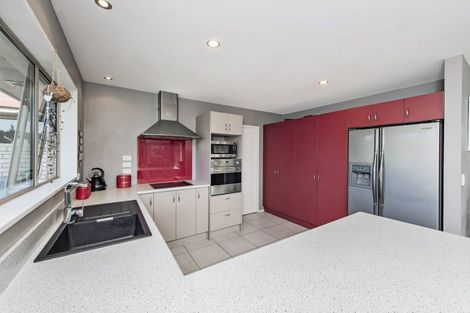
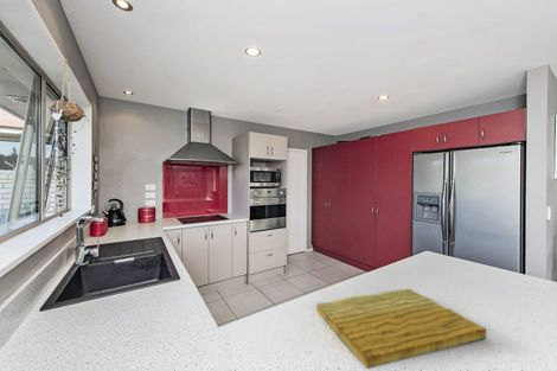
+ cutting board [316,288,487,370]
